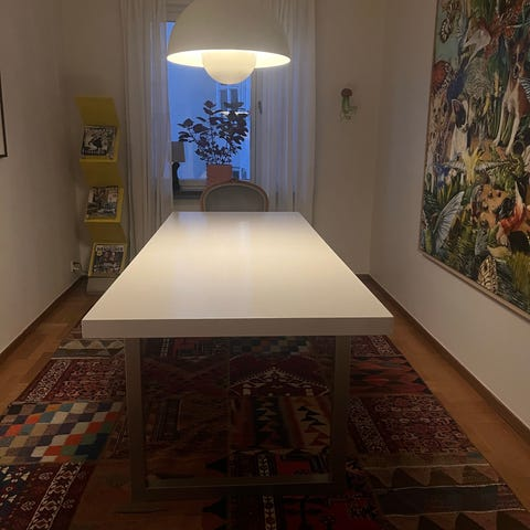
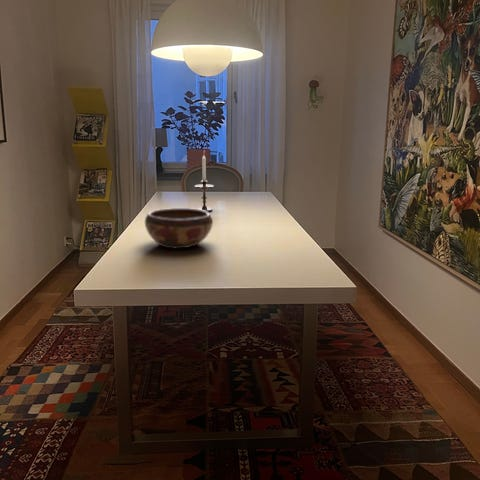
+ candlestick [194,148,215,212]
+ decorative bowl [144,207,214,250]
